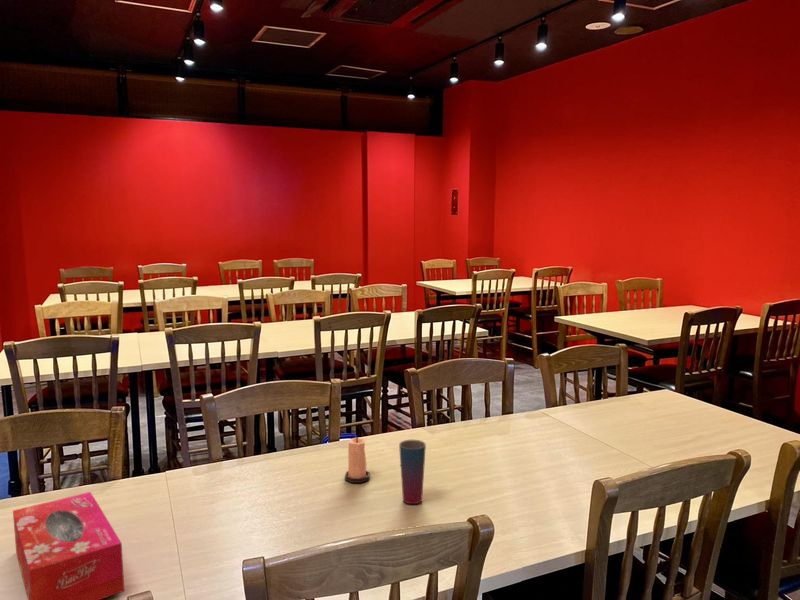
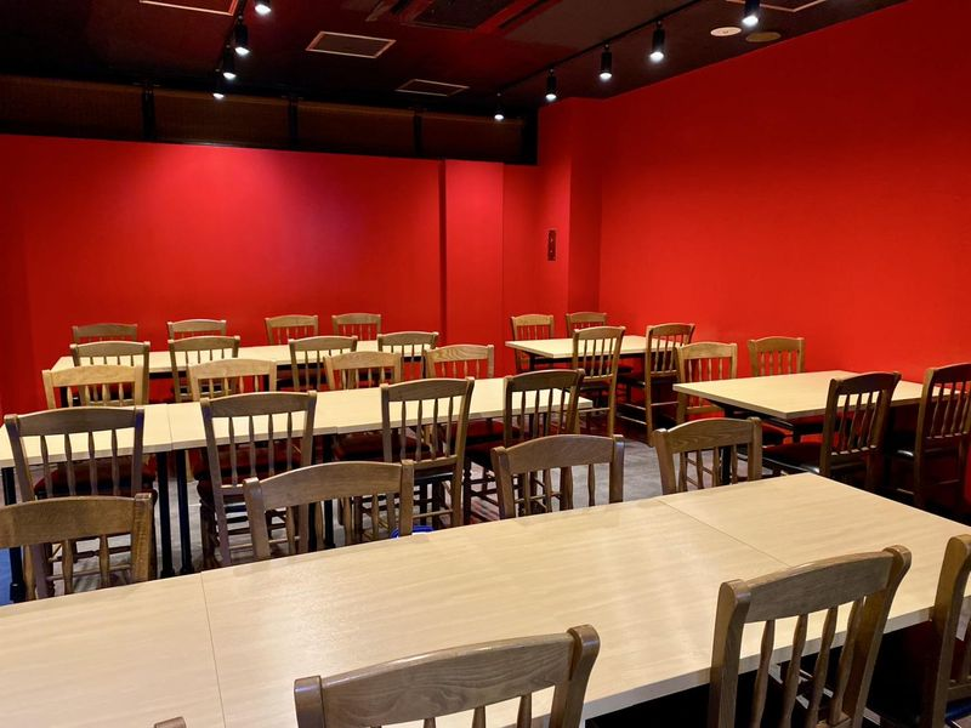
- candle [344,436,371,484]
- cup [398,439,427,505]
- tissue box [12,491,125,600]
